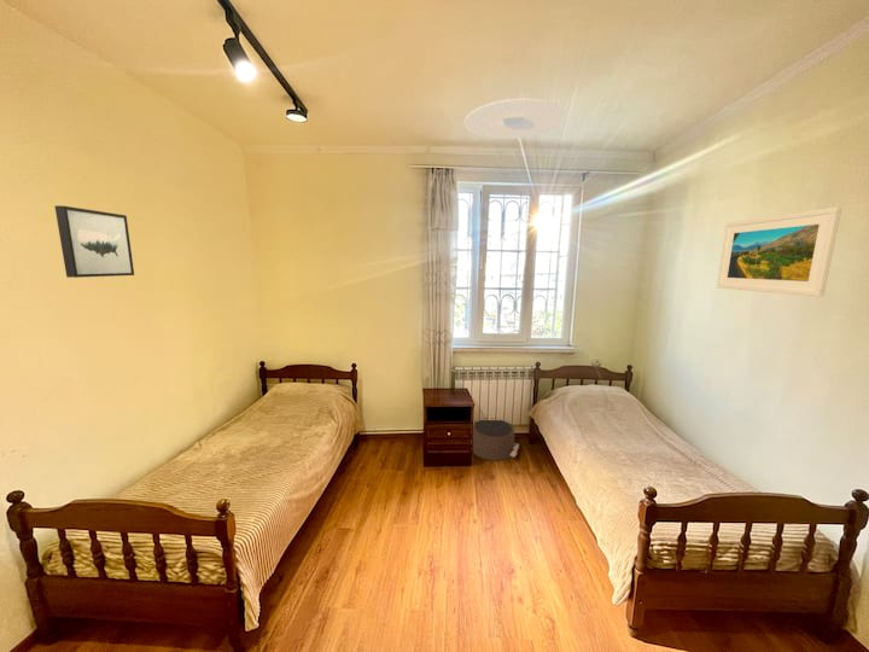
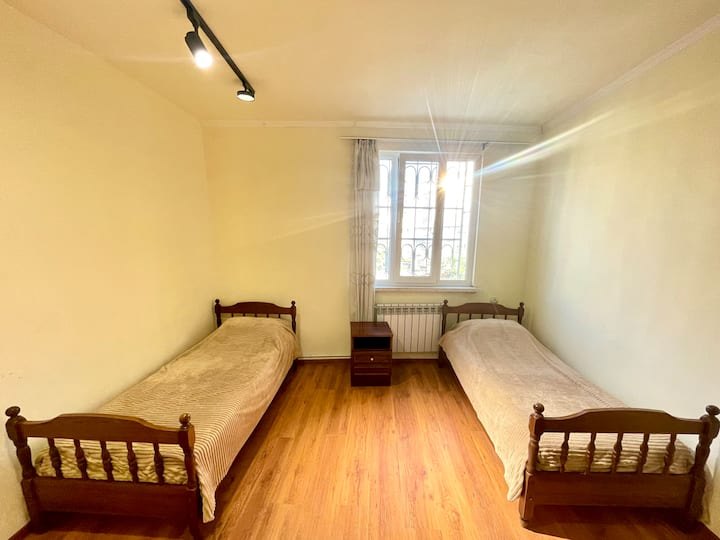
- wall art [53,204,135,279]
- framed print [716,205,842,298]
- pouf [472,419,520,462]
- ceiling light [463,98,566,140]
